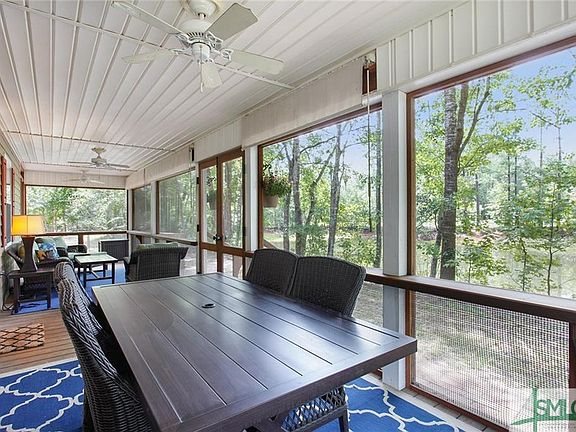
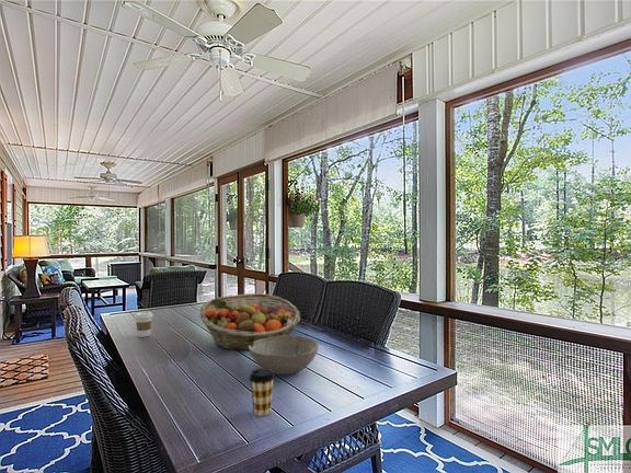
+ coffee cup [248,368,276,417]
+ fruit basket [198,292,301,351]
+ bowl [249,334,320,376]
+ coffee cup [134,311,154,338]
